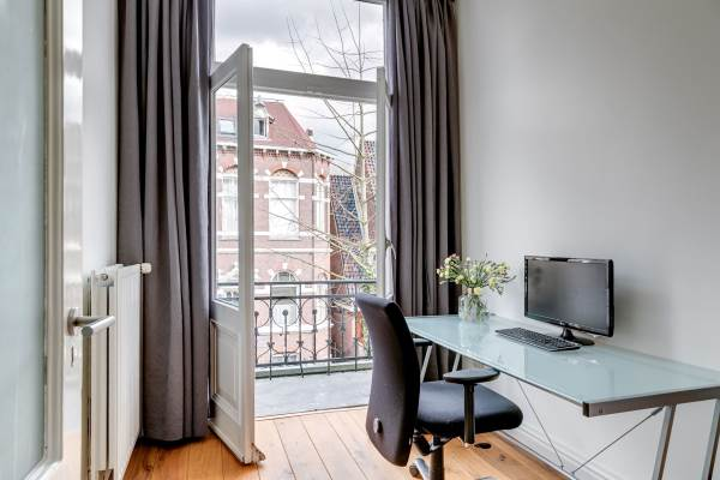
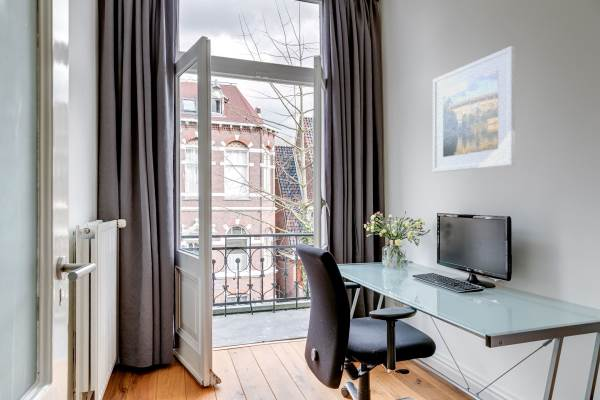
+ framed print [432,45,516,173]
